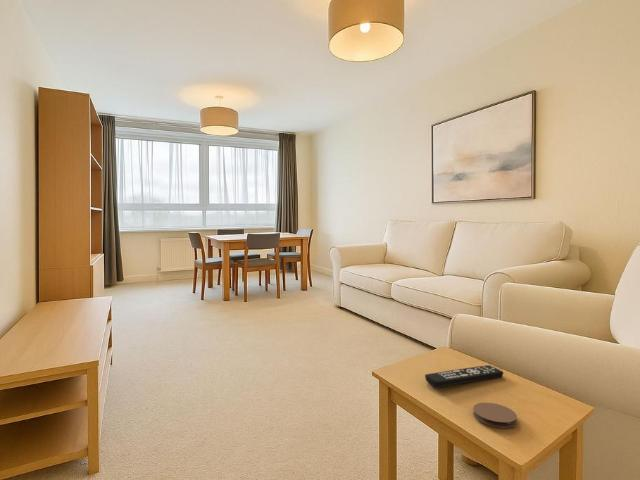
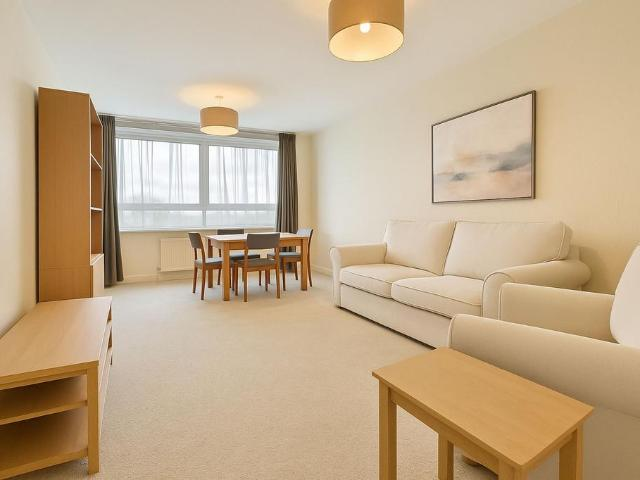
- coaster [472,402,518,429]
- remote control [424,364,504,388]
